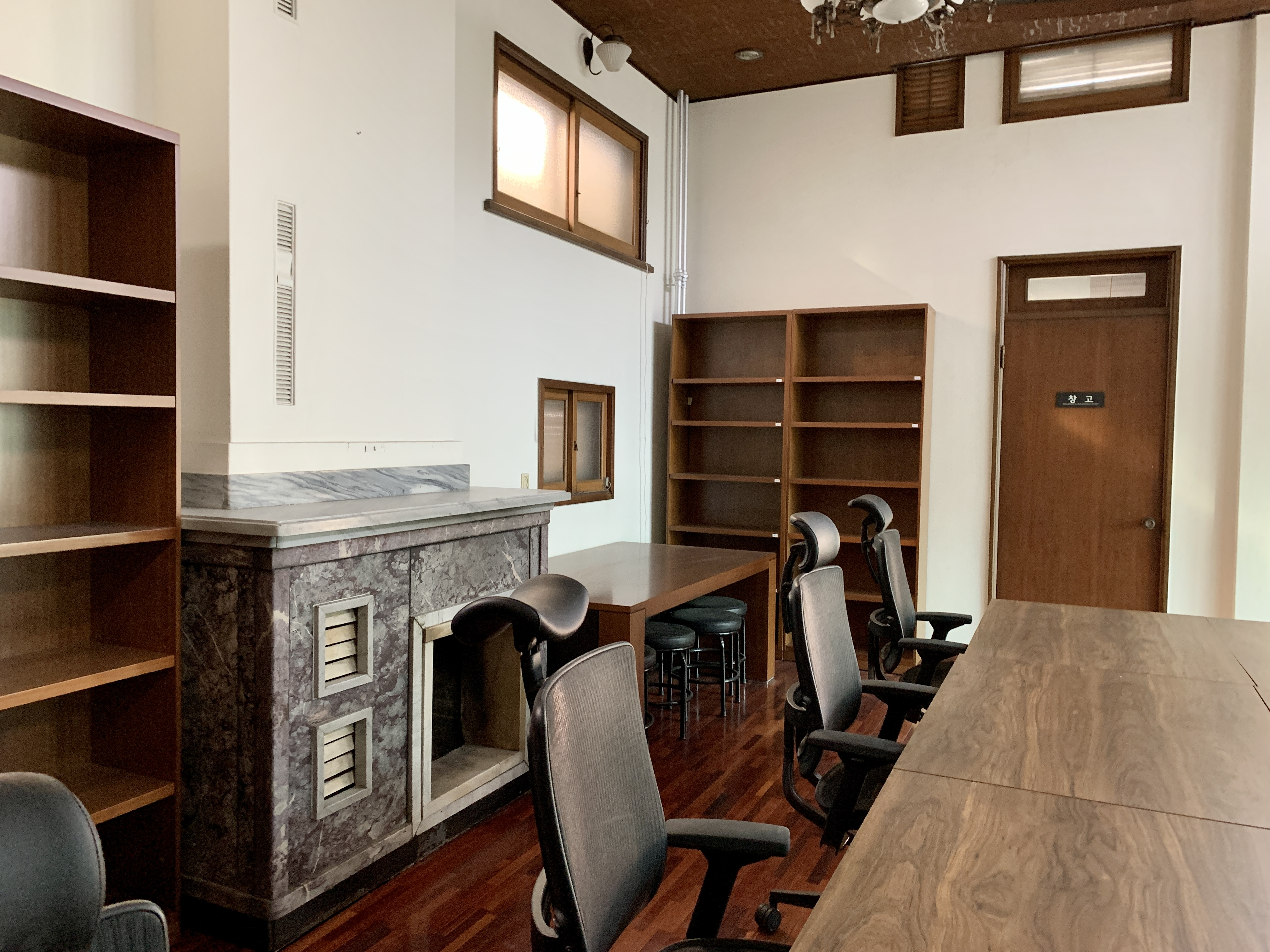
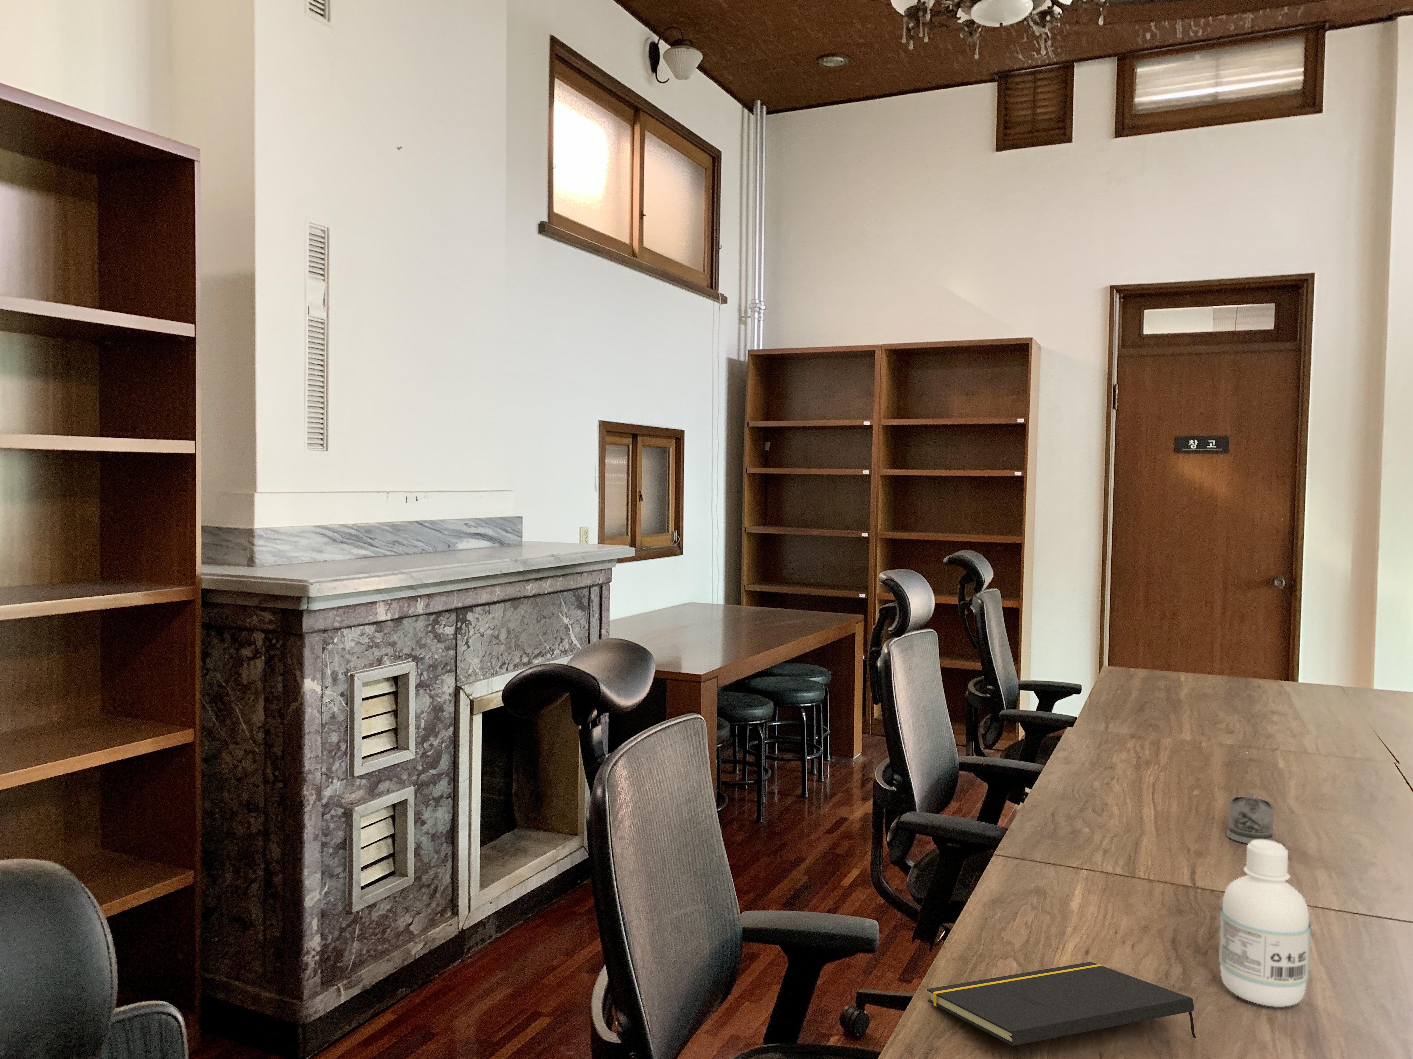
+ notepad [927,961,1196,1046]
+ tea glass holder [1226,792,1275,844]
+ bottle [1218,840,1311,1007]
